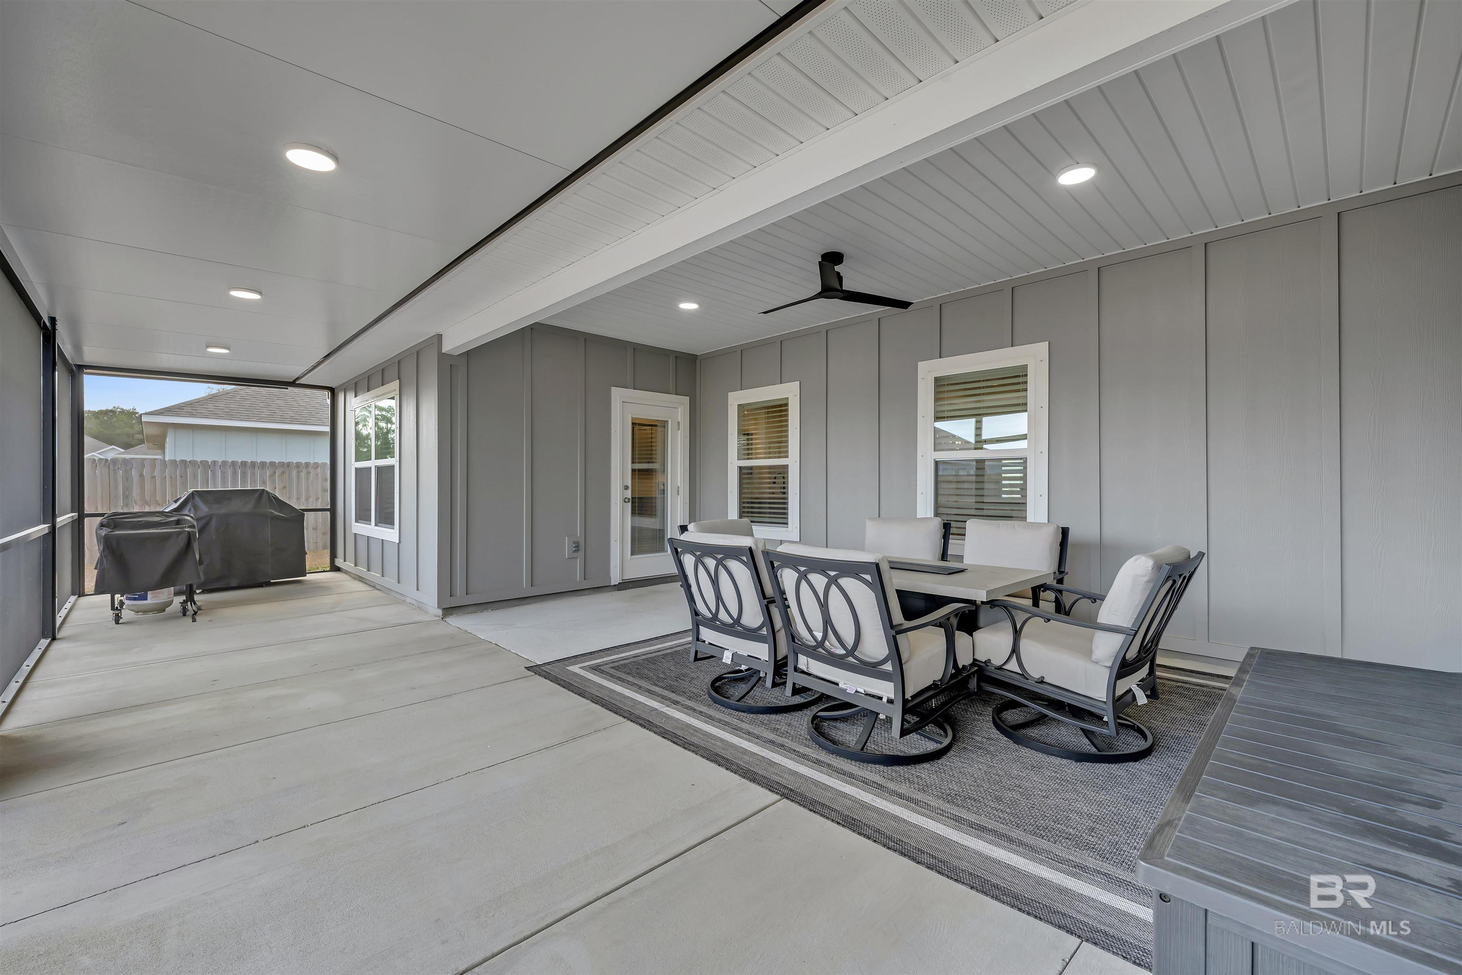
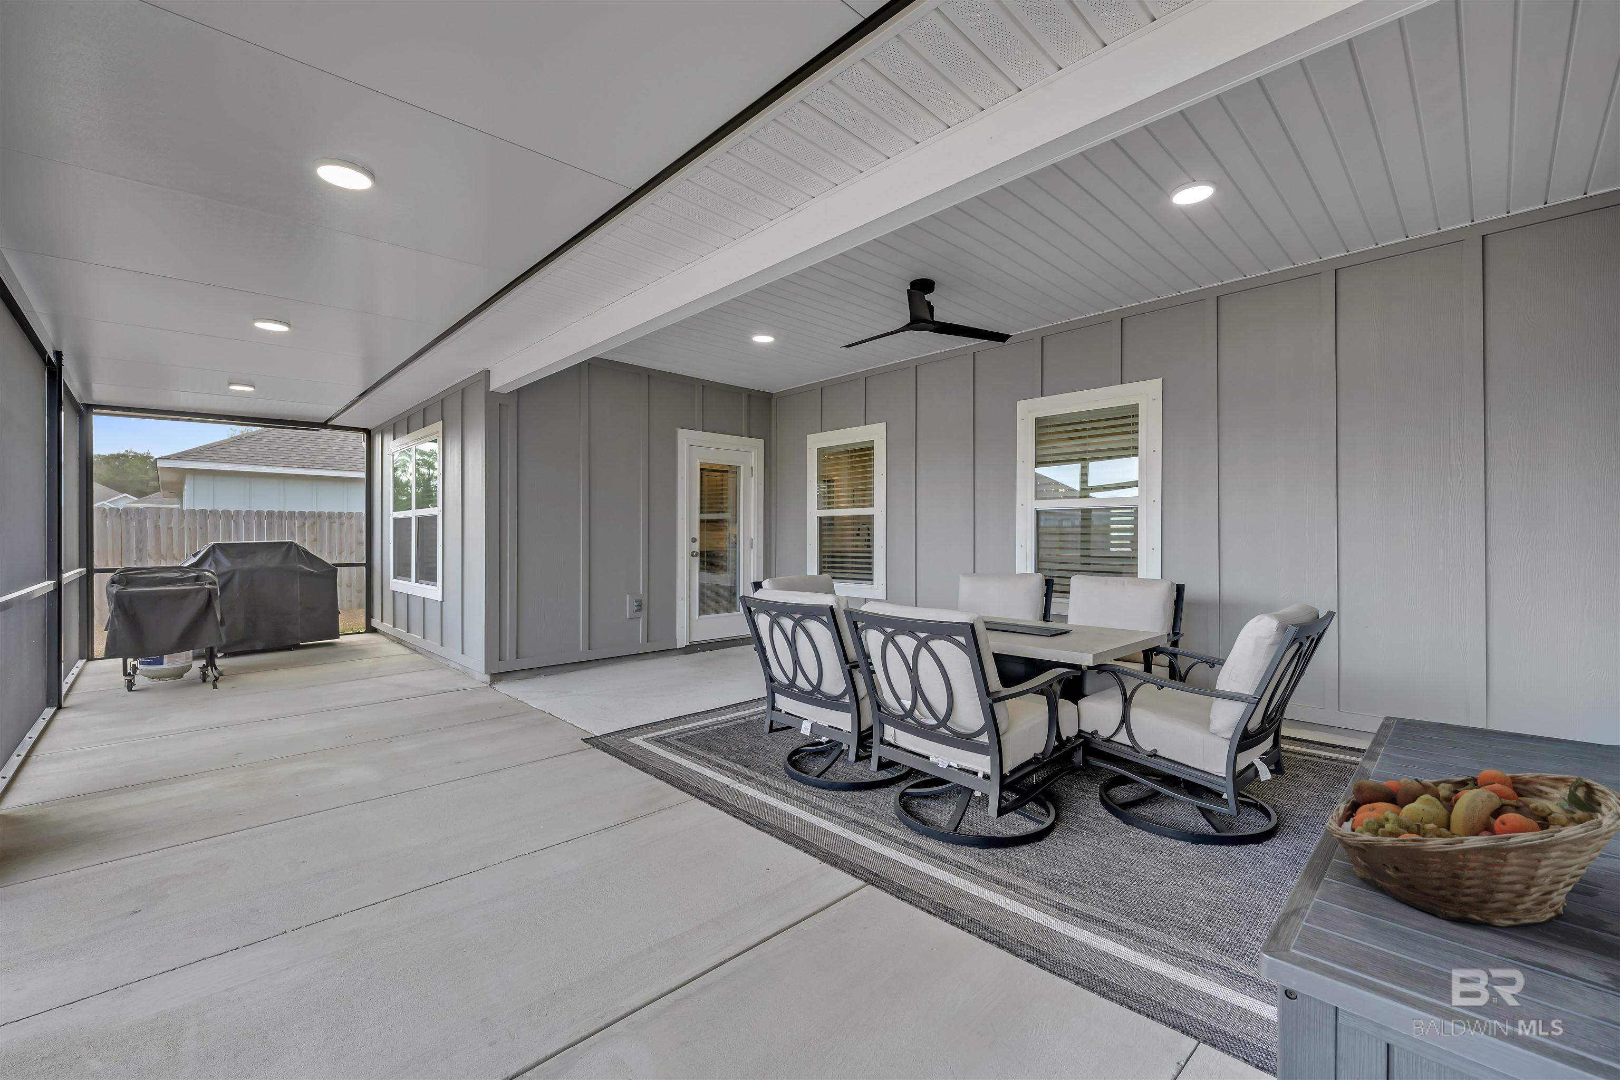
+ fruit basket [1325,769,1620,927]
